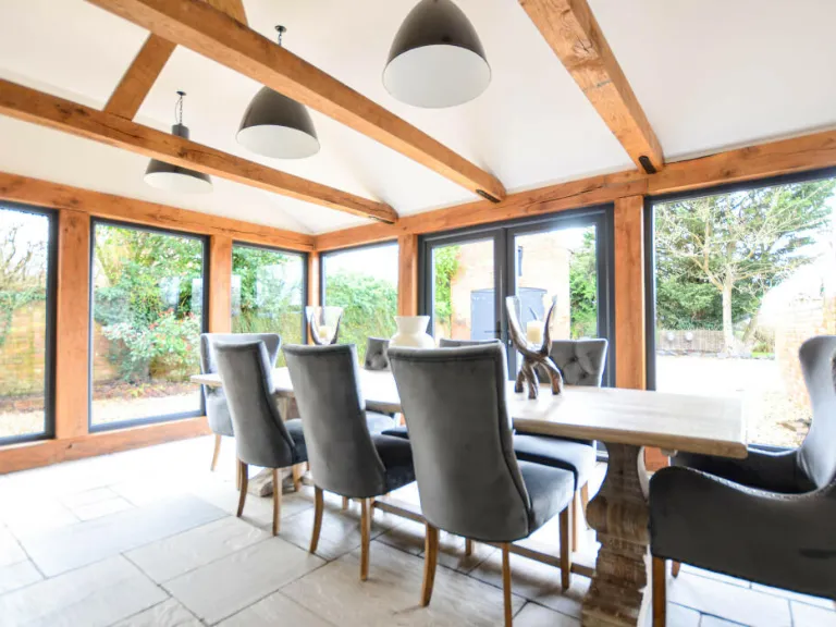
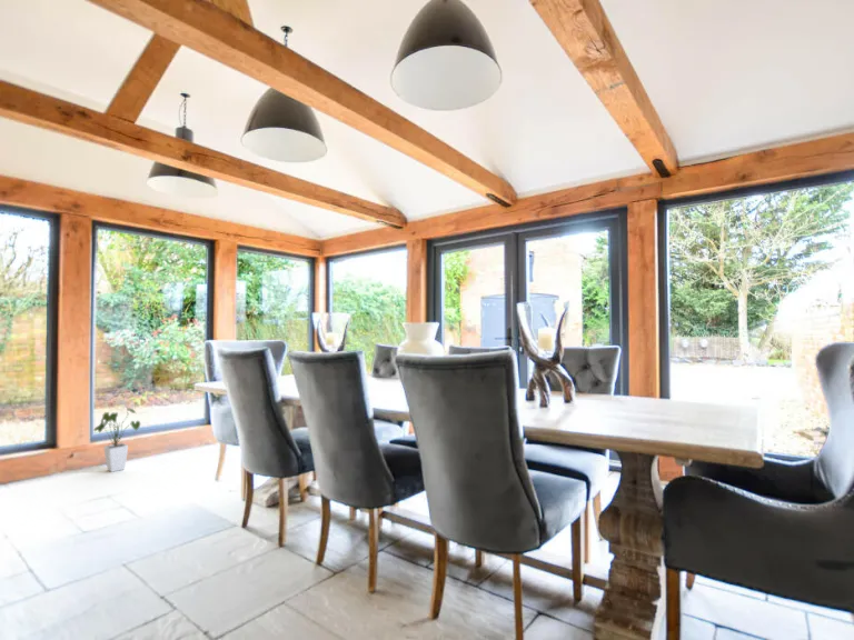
+ house plant [92,407,141,473]
